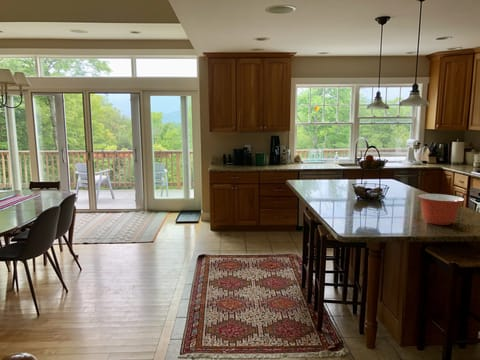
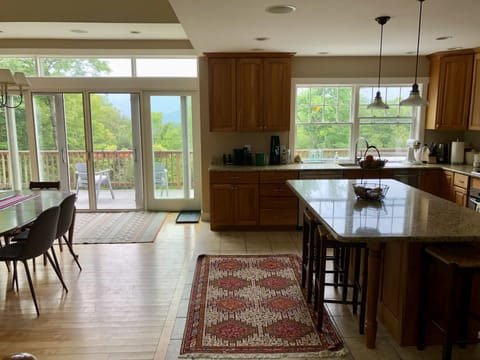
- mixing bowl [417,193,465,226]
